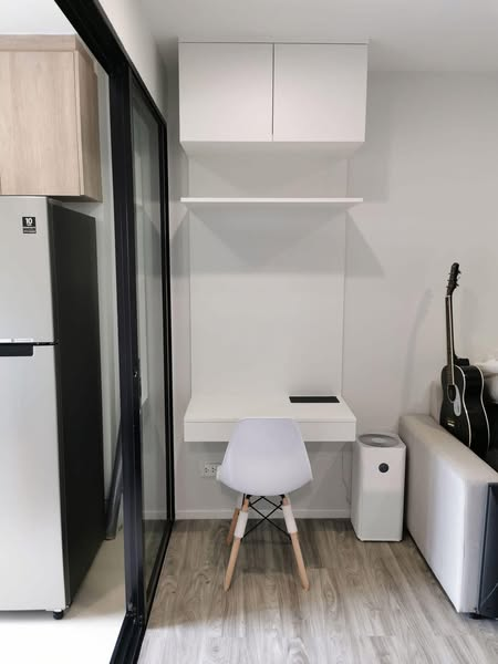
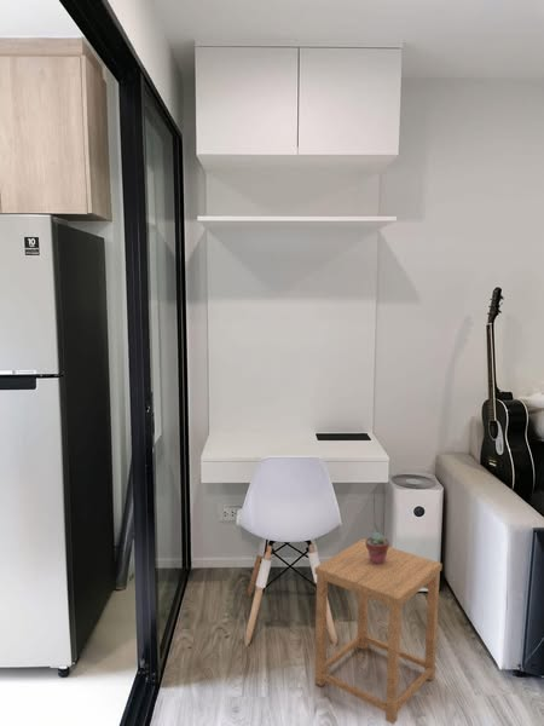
+ side table [313,537,444,725]
+ potted succulent [365,531,390,565]
